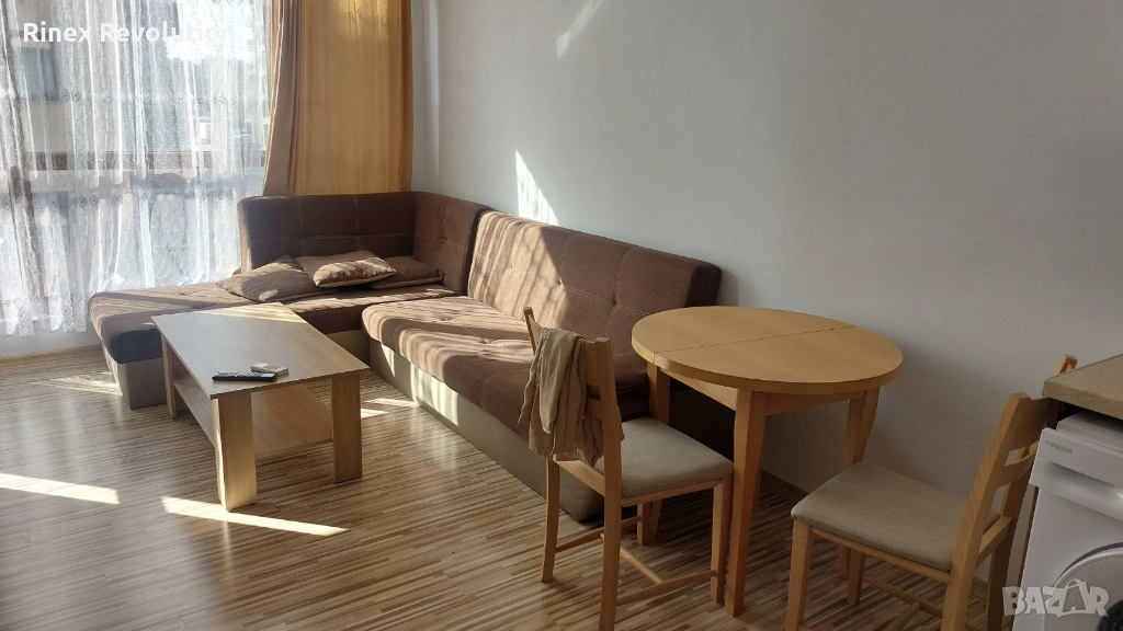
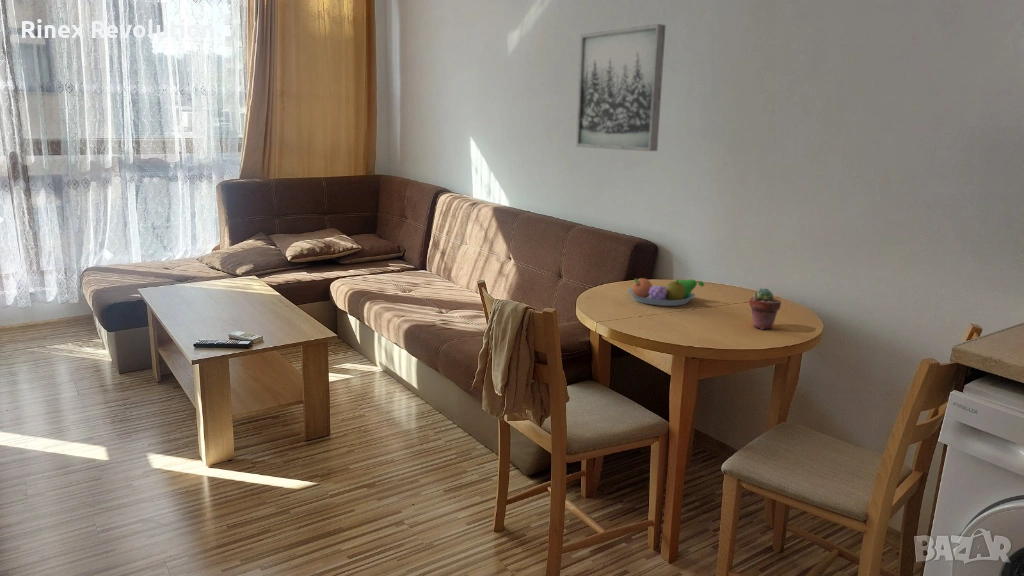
+ potted succulent [748,287,782,330]
+ wall art [575,23,667,152]
+ fruit bowl [627,277,705,307]
